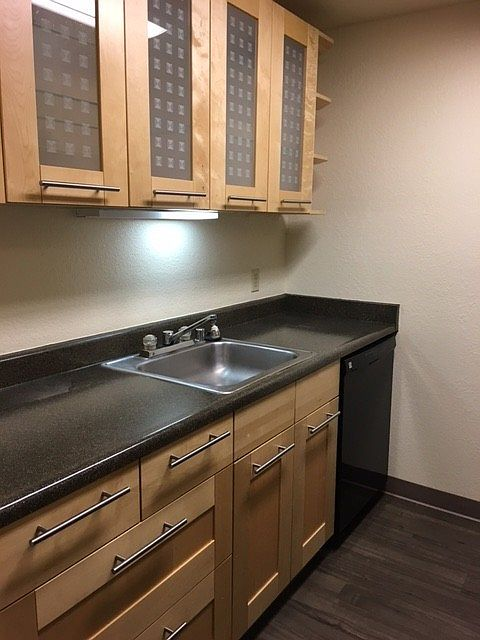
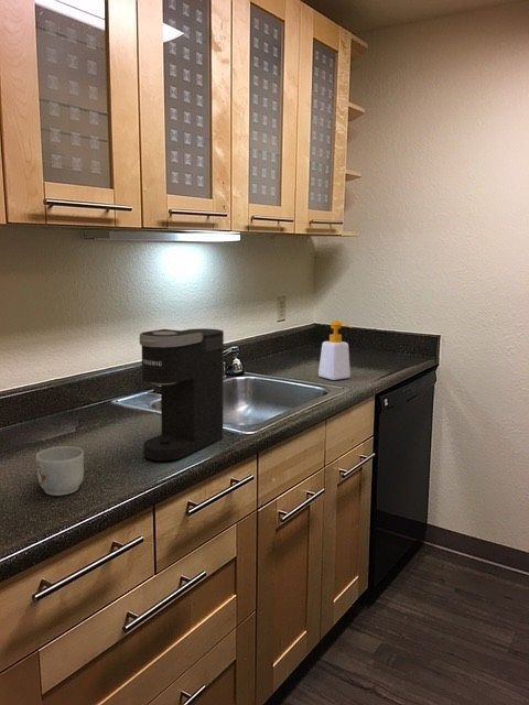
+ coffee maker [139,327,225,463]
+ mug [35,445,85,497]
+ soap bottle [317,319,354,381]
